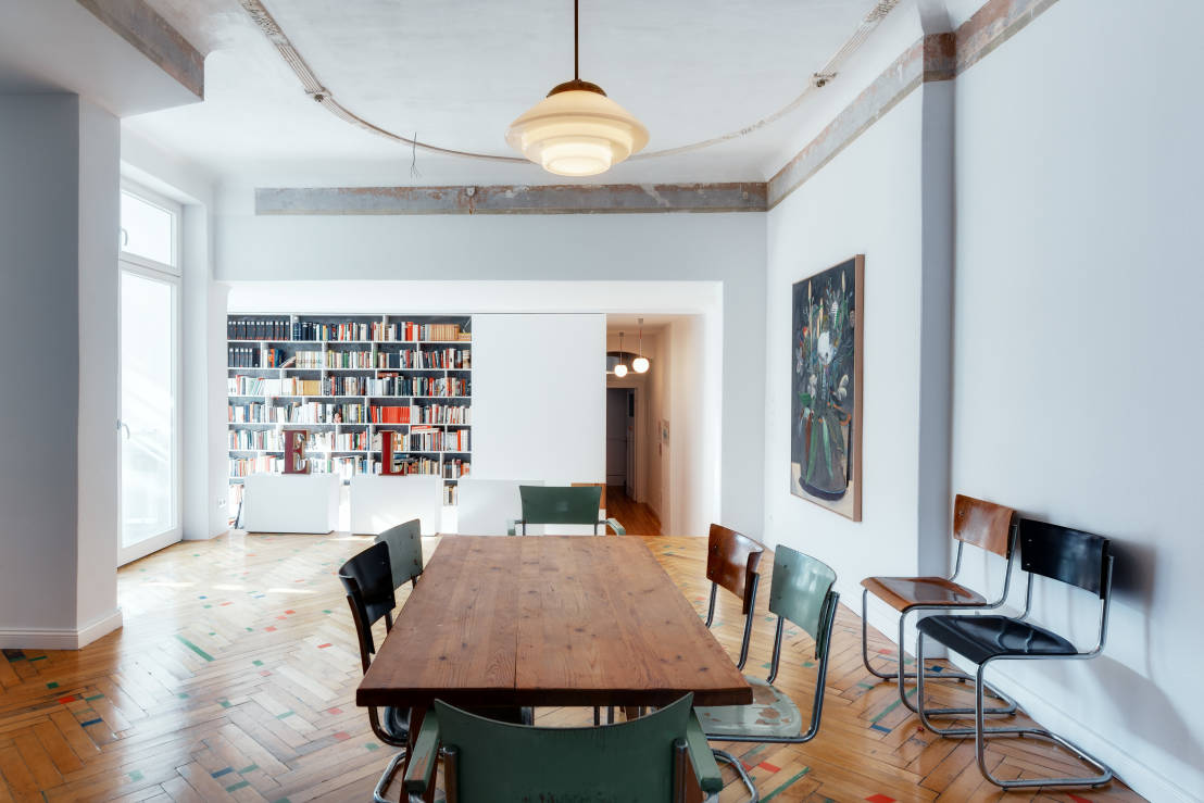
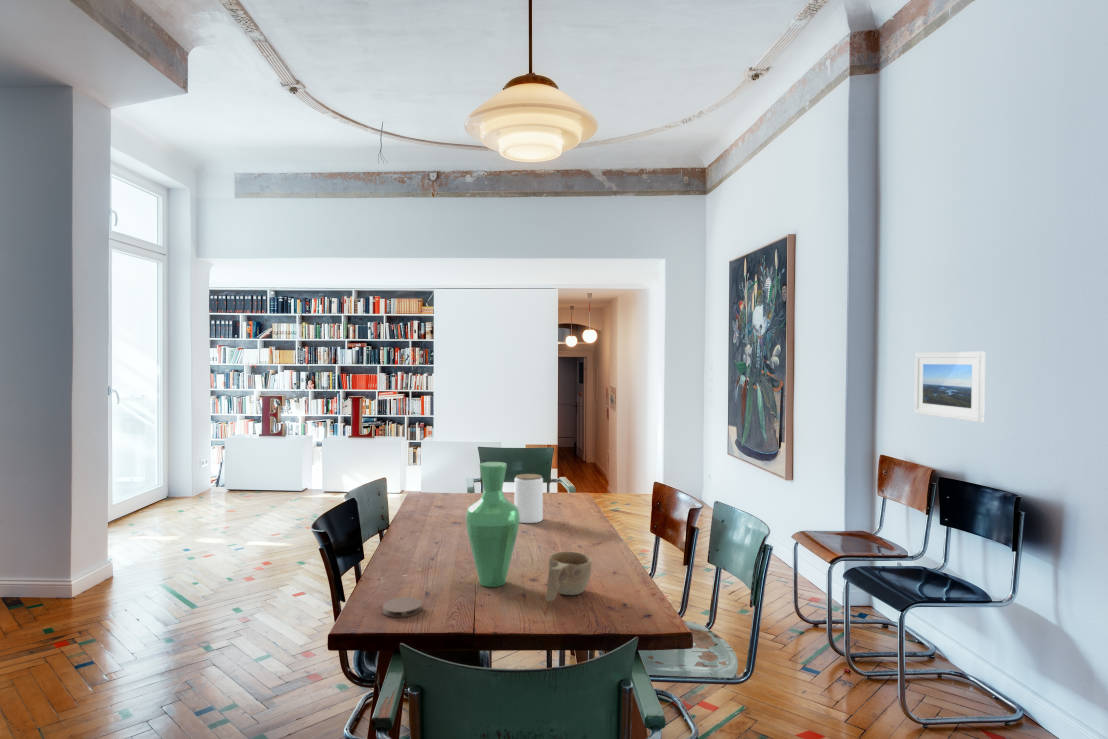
+ jar [513,473,544,524]
+ coaster [382,596,423,618]
+ vase [465,461,520,588]
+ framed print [913,351,986,423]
+ cup [545,550,593,602]
